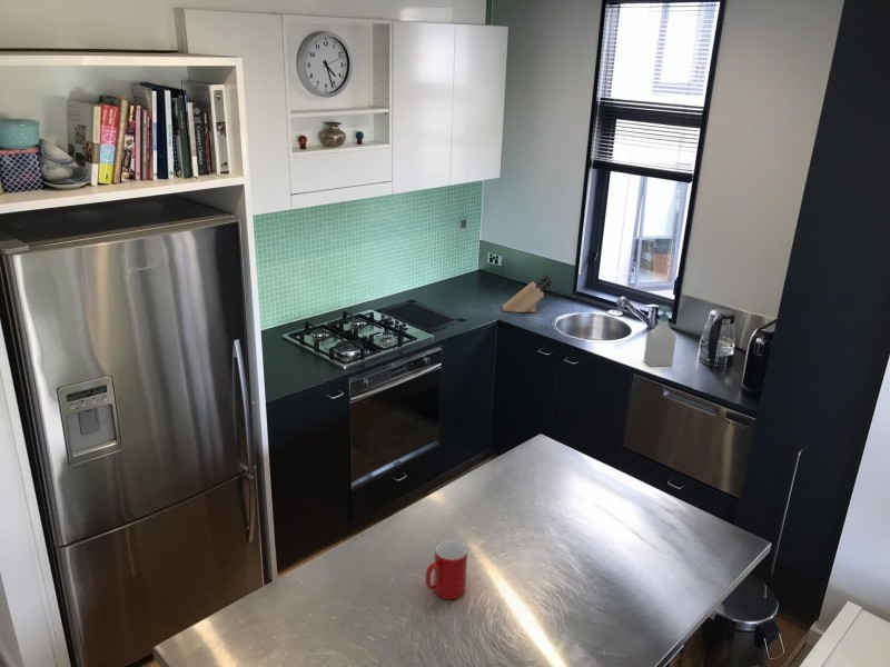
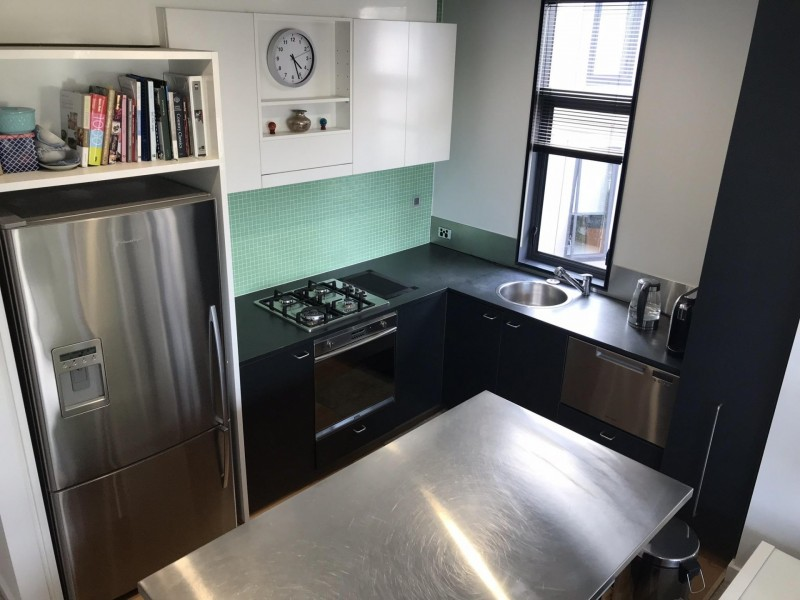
- soap bottle [643,303,678,368]
- cup [424,540,468,600]
- knife block [502,272,553,313]
